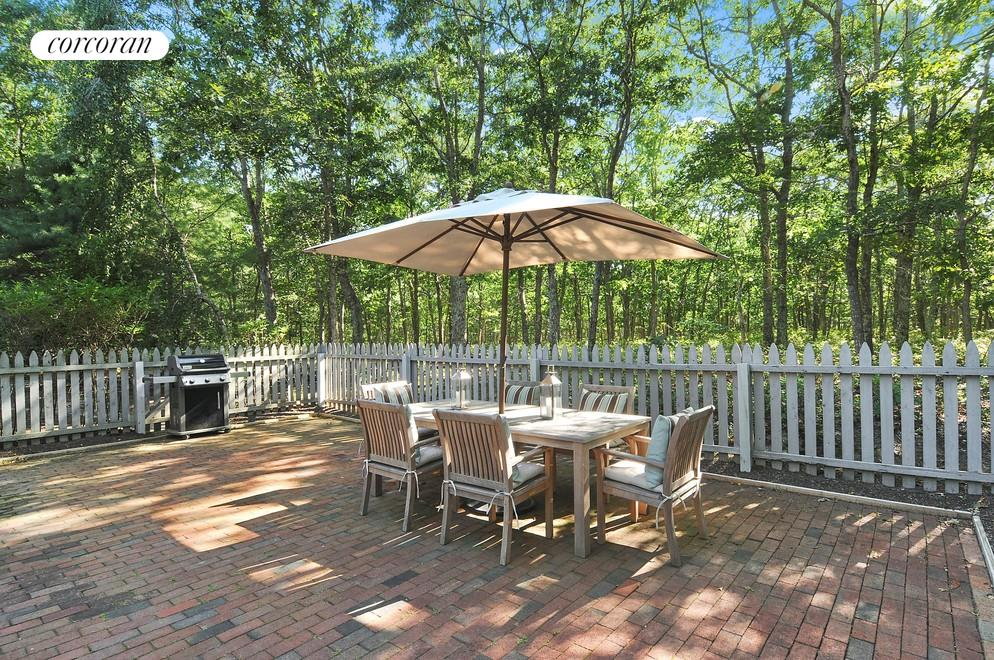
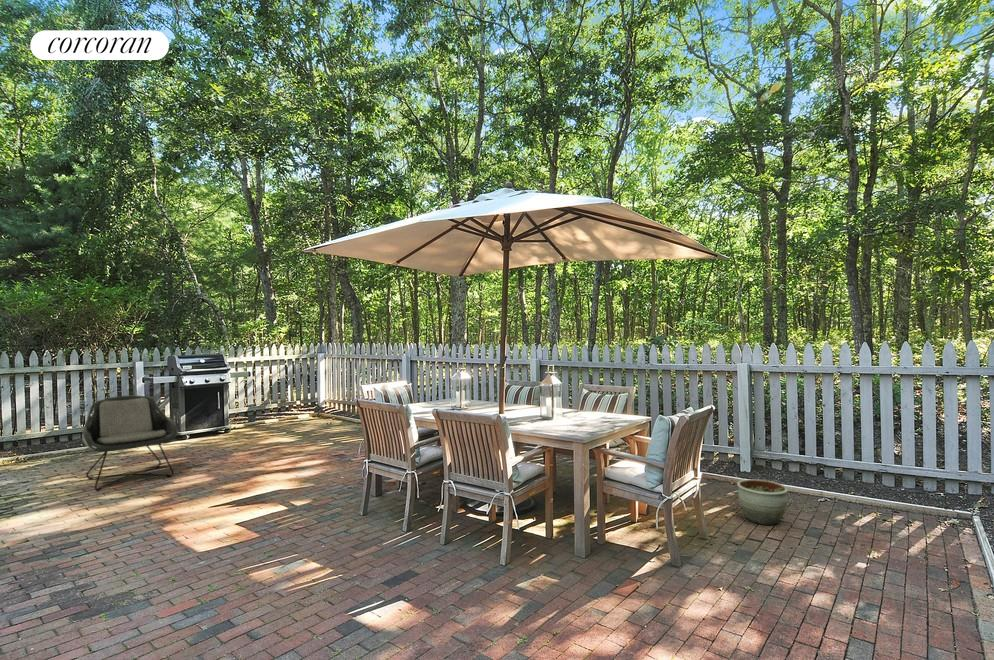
+ lounge chair [81,394,179,492]
+ planter pot [736,478,789,526]
